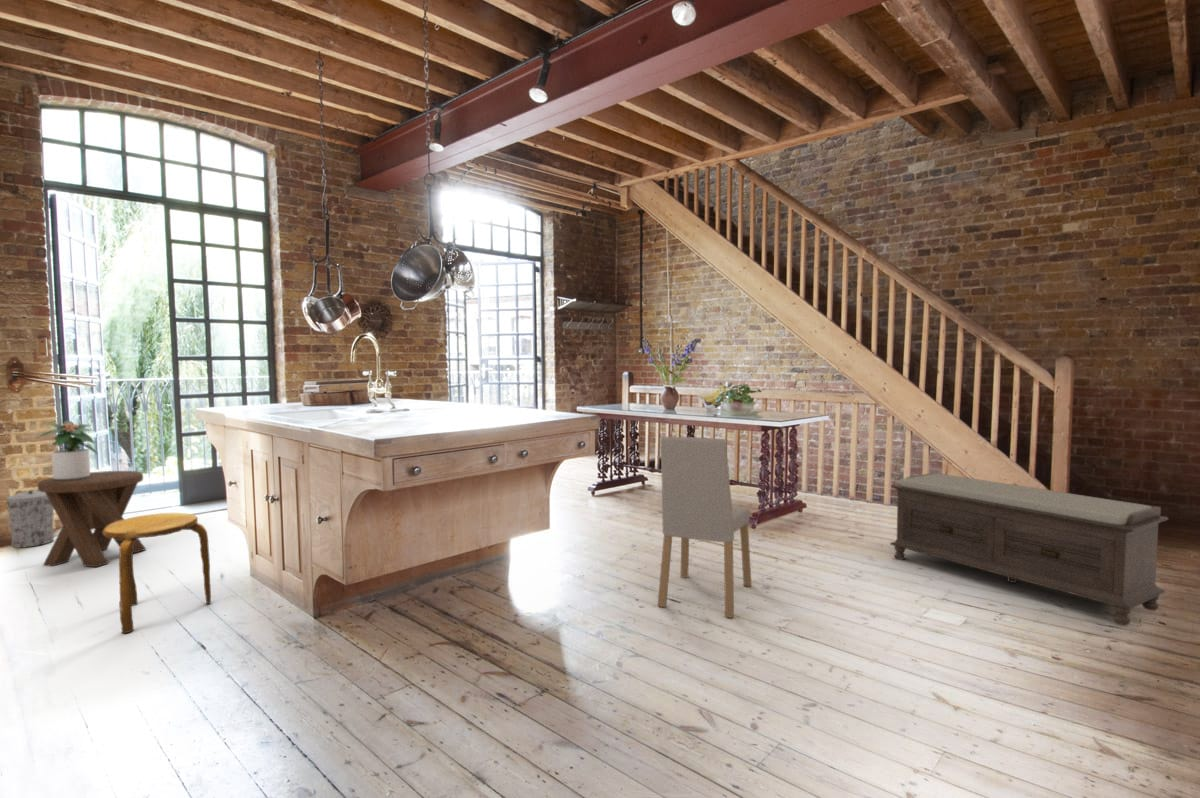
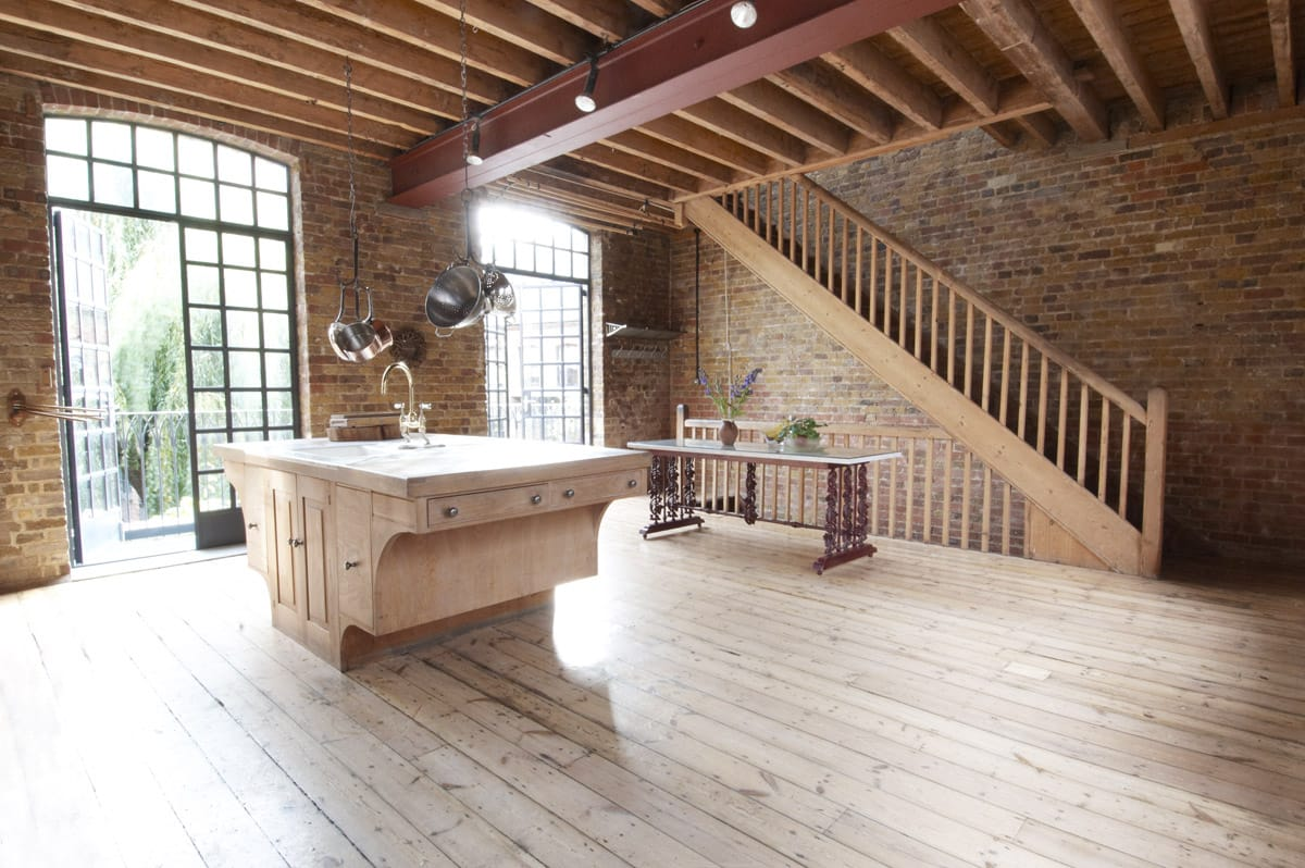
- bench [889,472,1169,626]
- stool [103,512,212,634]
- dining chair [657,436,753,619]
- potted plant [35,419,98,480]
- music stool [37,470,147,568]
- trash can [5,489,55,549]
